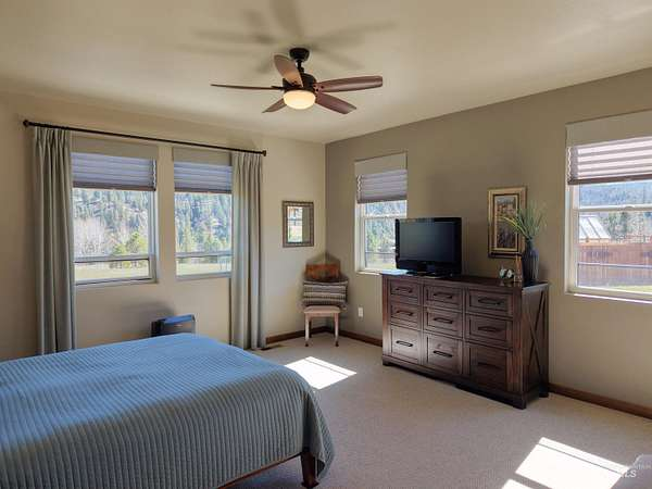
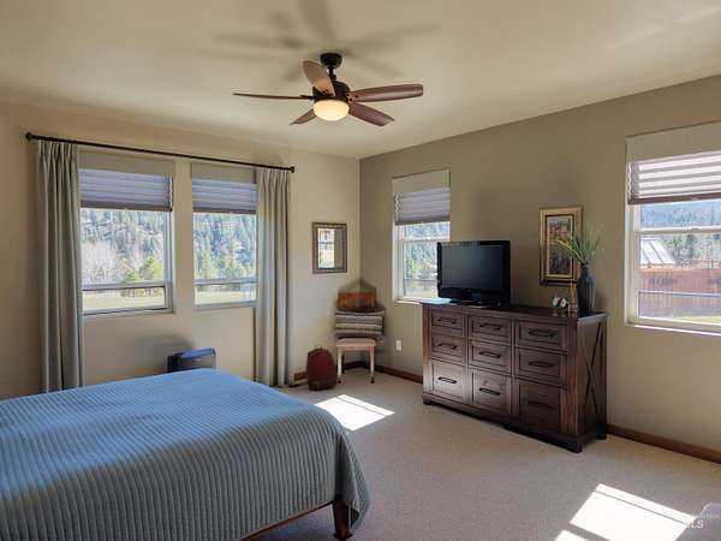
+ backpack [305,344,339,391]
